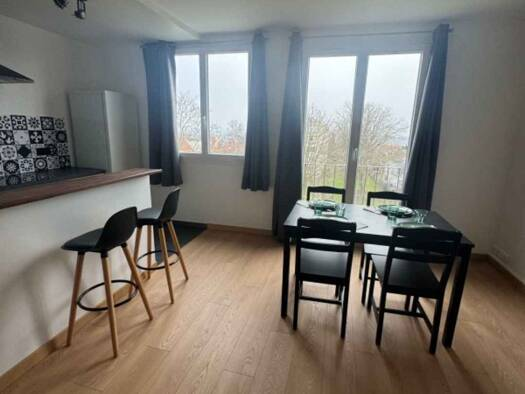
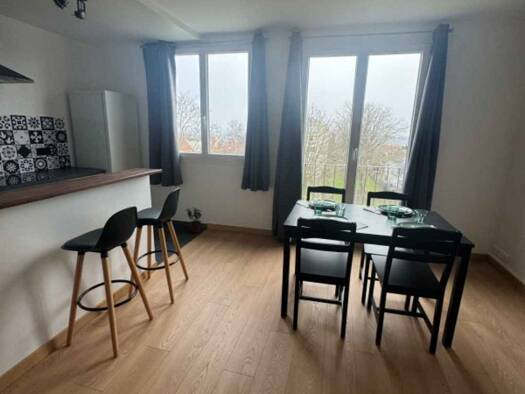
+ potted plant [184,207,203,234]
